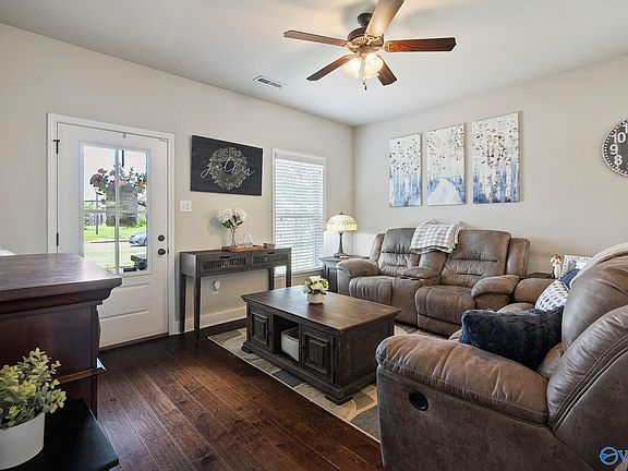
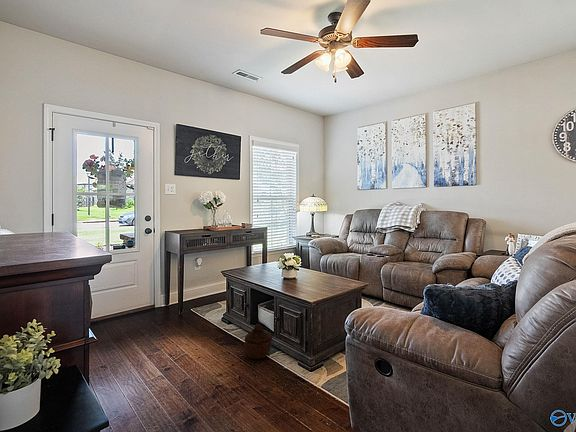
+ woven basket [244,323,273,360]
